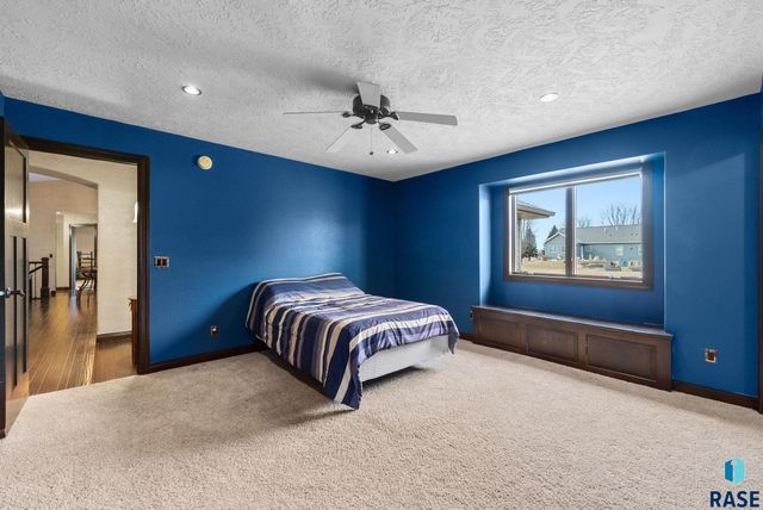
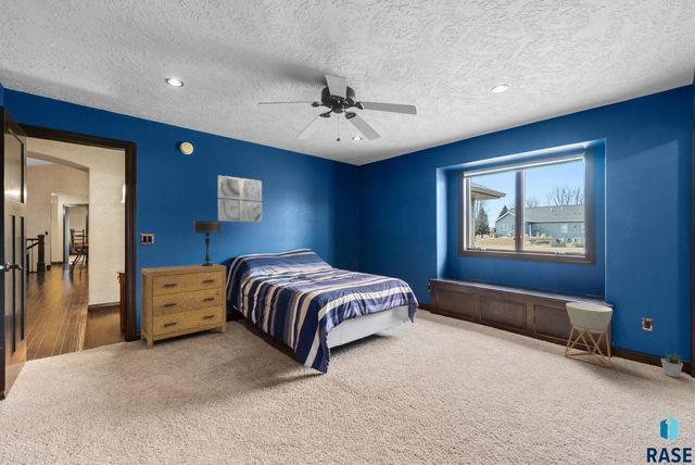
+ wall art [217,175,263,223]
+ planter [564,301,614,368]
+ potted plant [660,353,684,378]
+ table lamp [193,219,222,266]
+ dresser [140,263,227,351]
